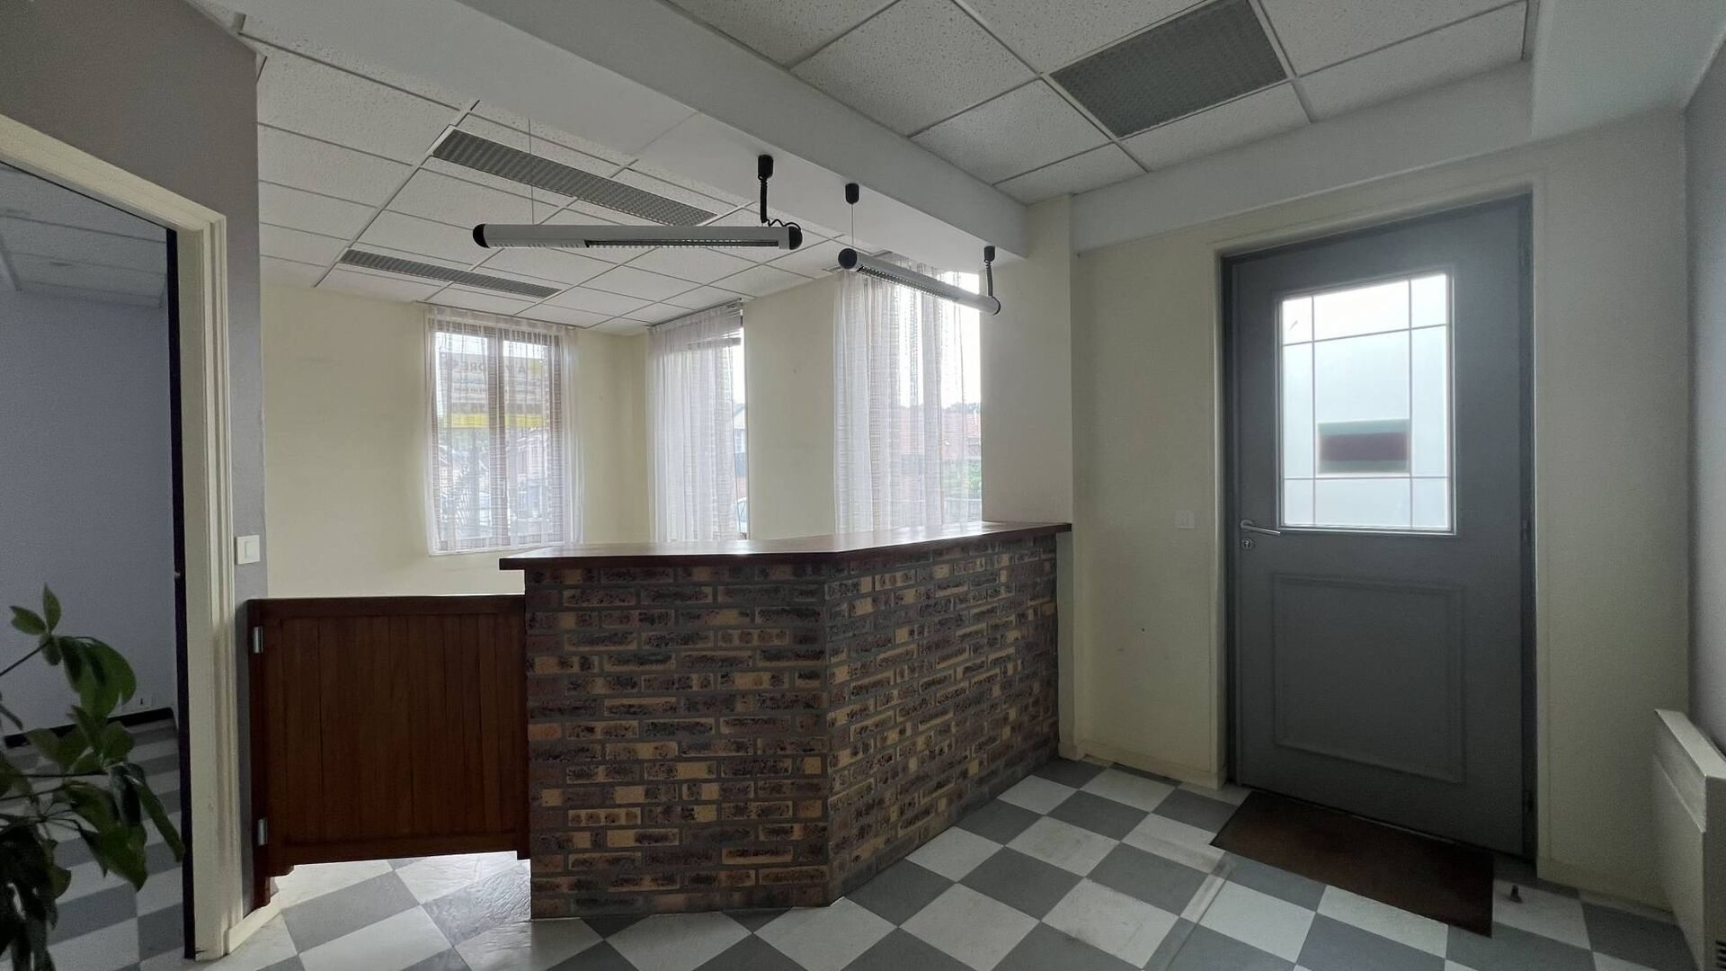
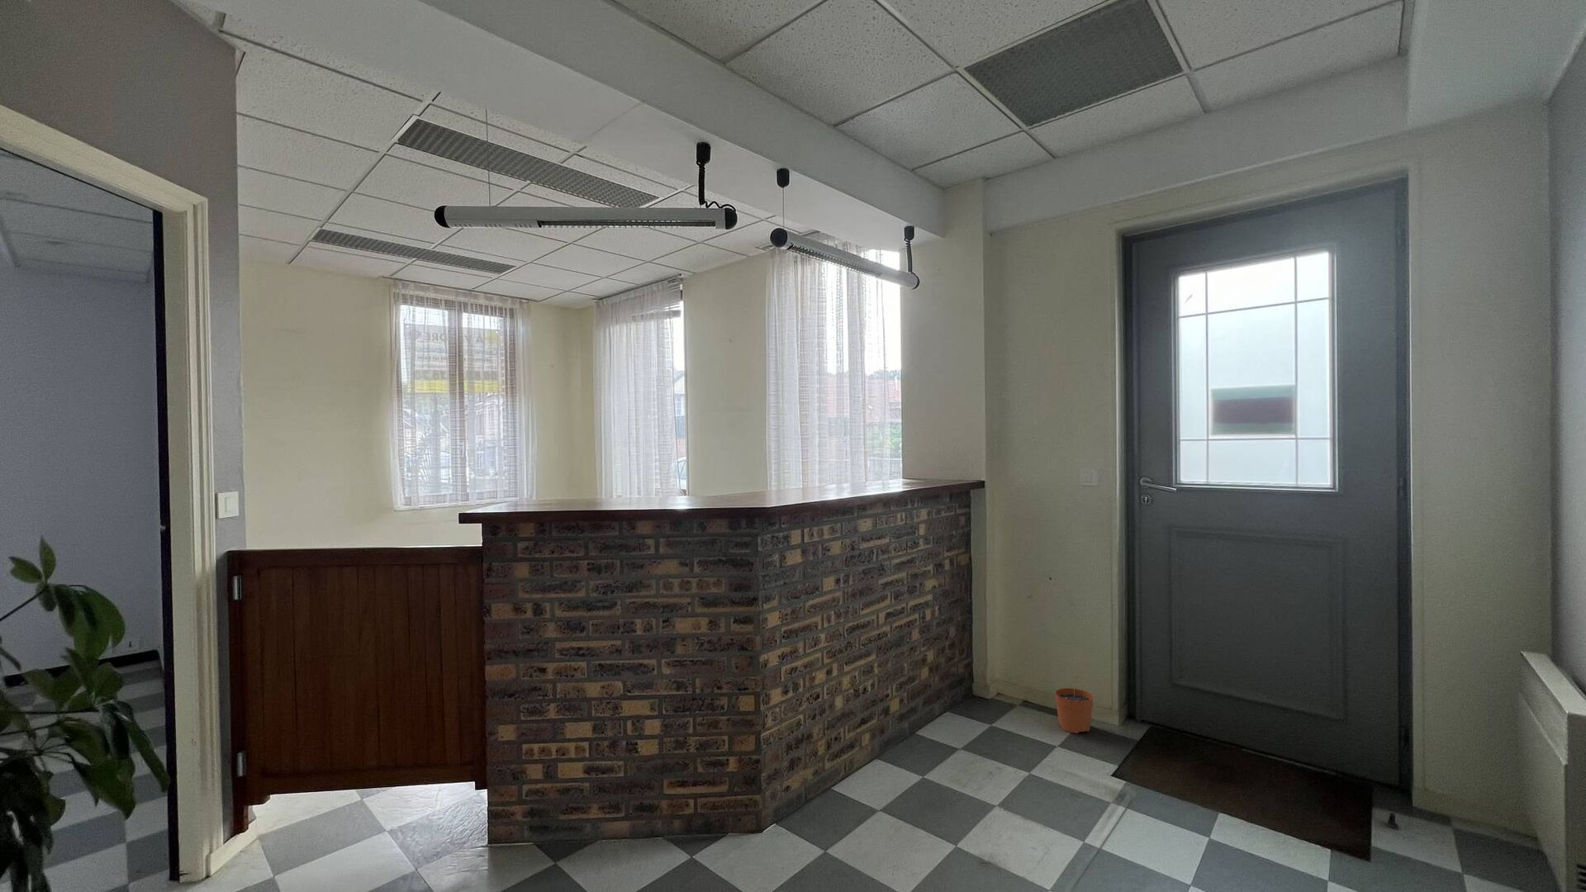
+ plant pot [1054,675,1095,734]
